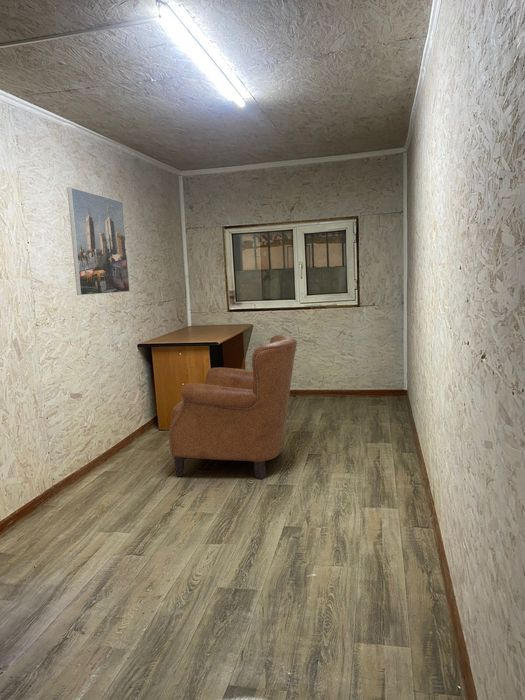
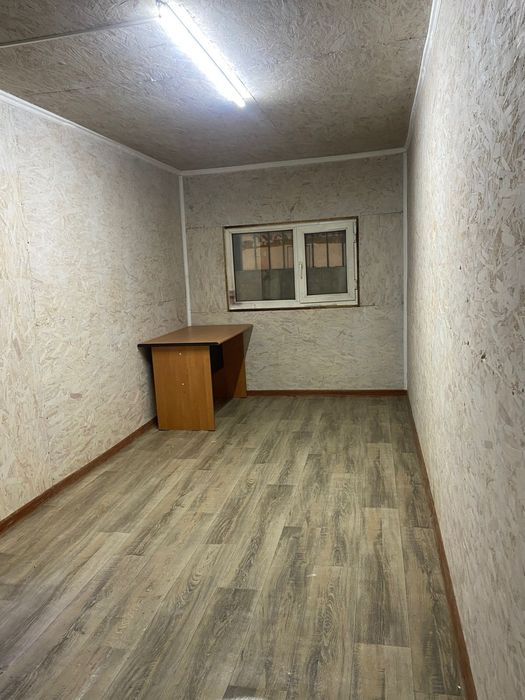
- chair [168,334,298,480]
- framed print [66,186,131,296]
